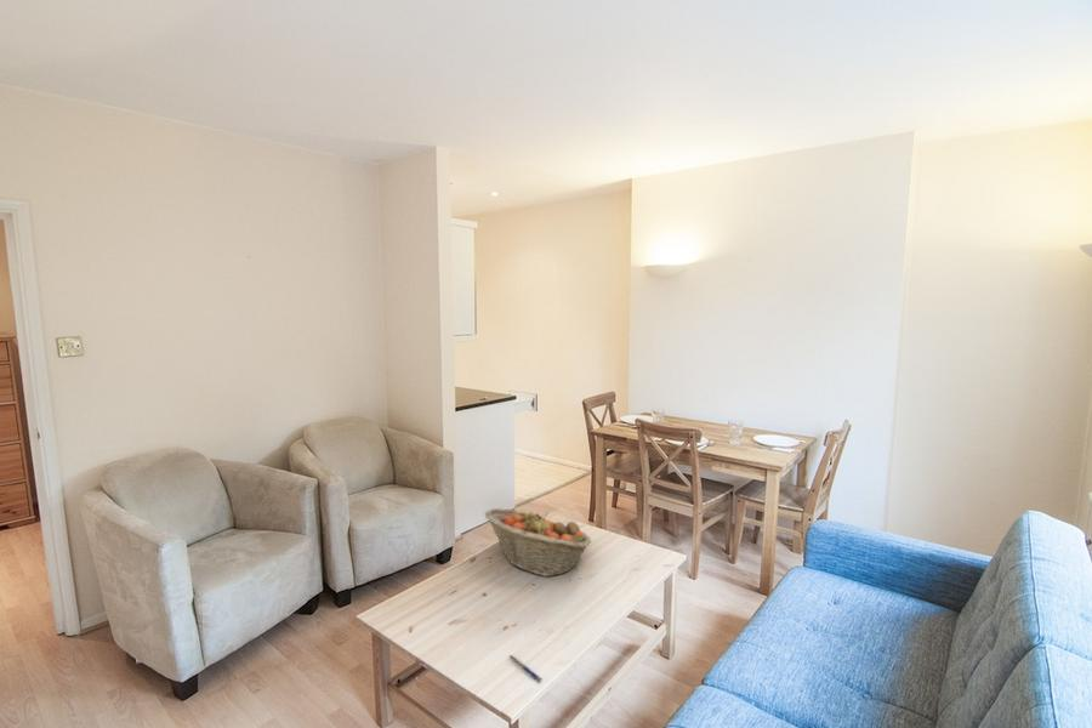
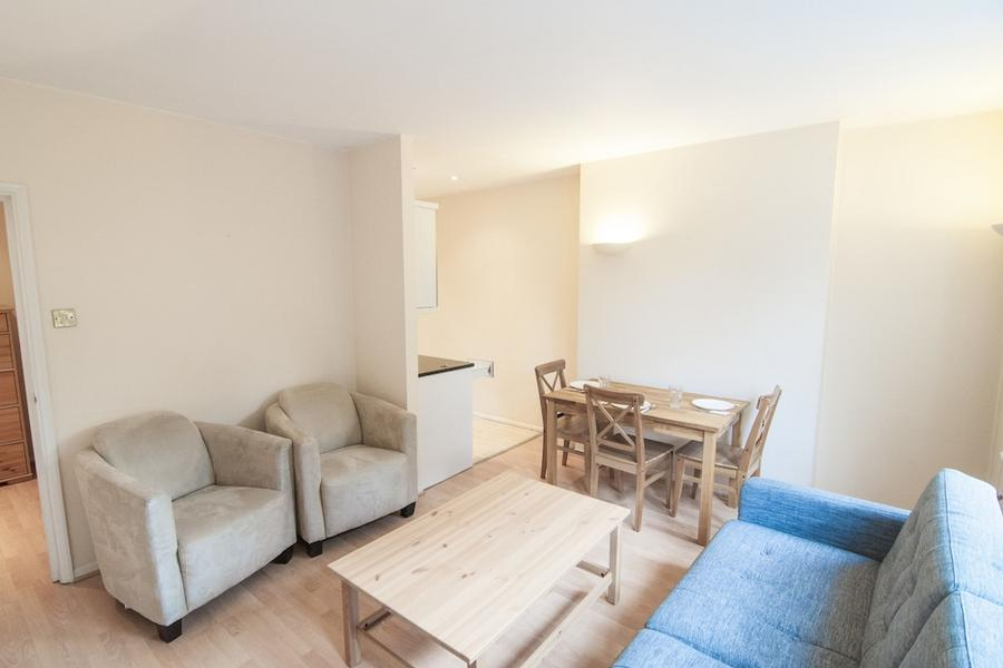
- fruit basket [484,507,593,578]
- pen [508,654,544,683]
